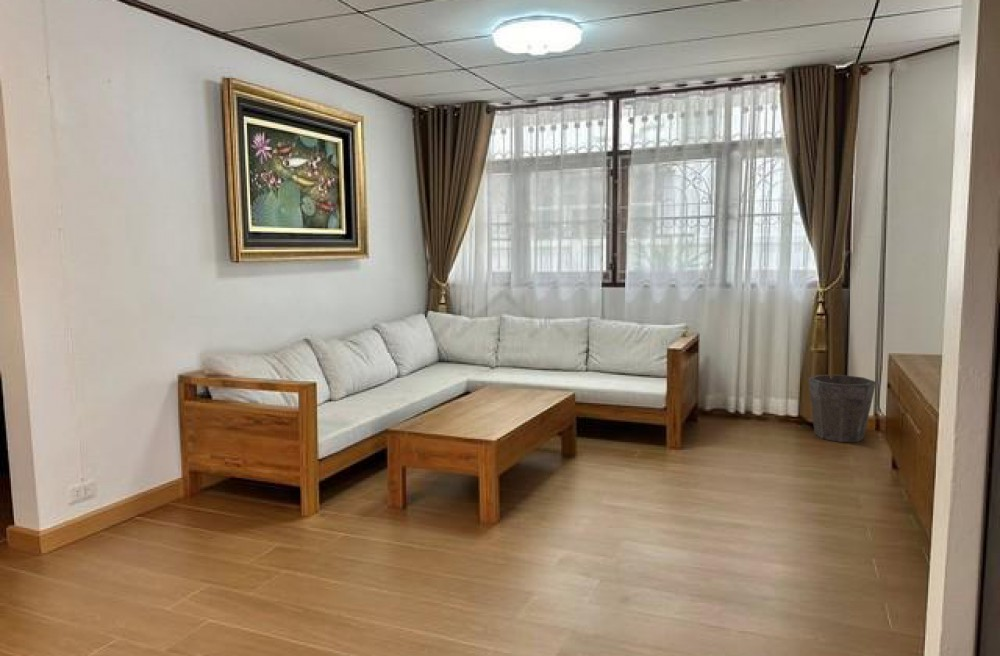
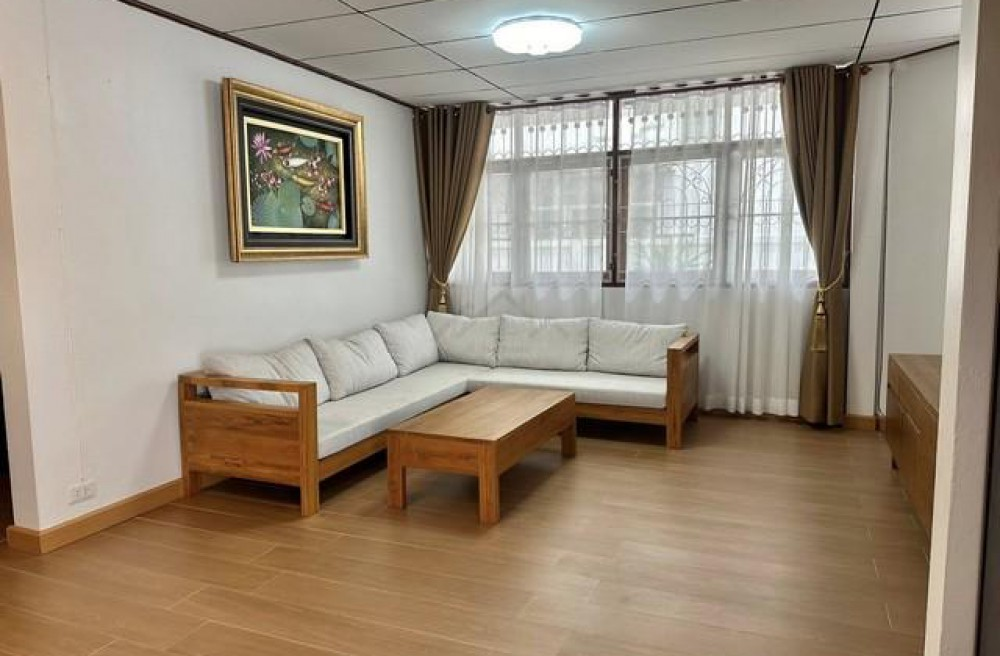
- waste bin [807,374,877,443]
